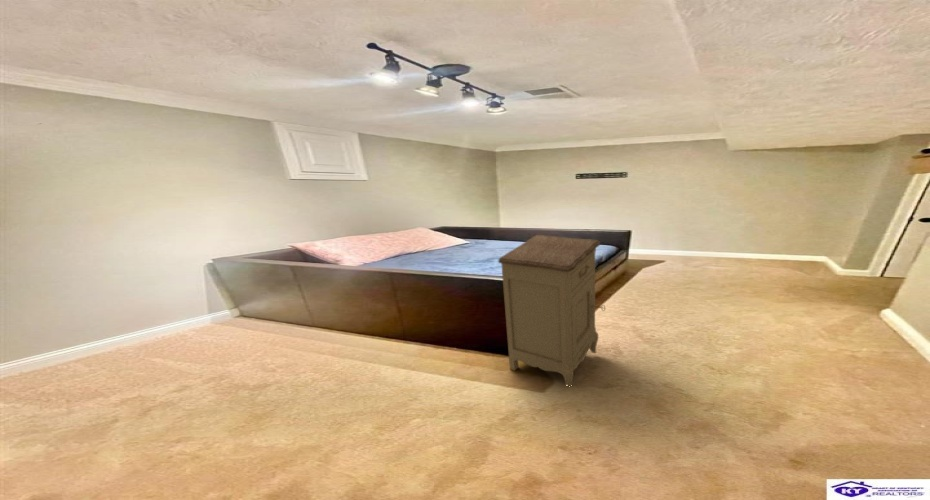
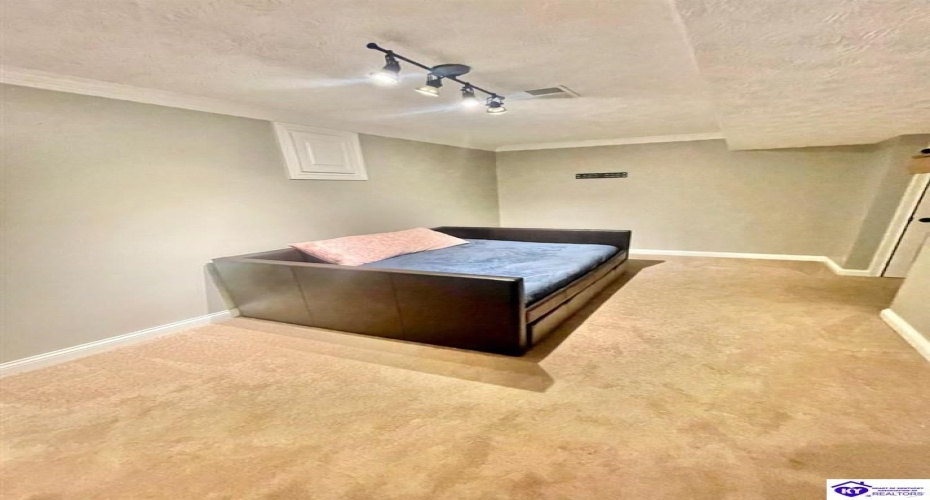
- nightstand [497,234,606,387]
